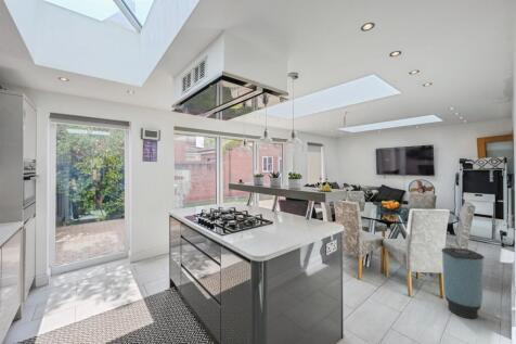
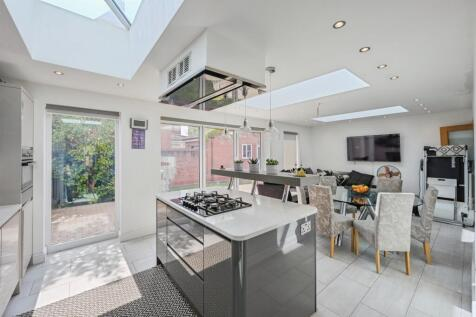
- trash can [440,246,486,320]
